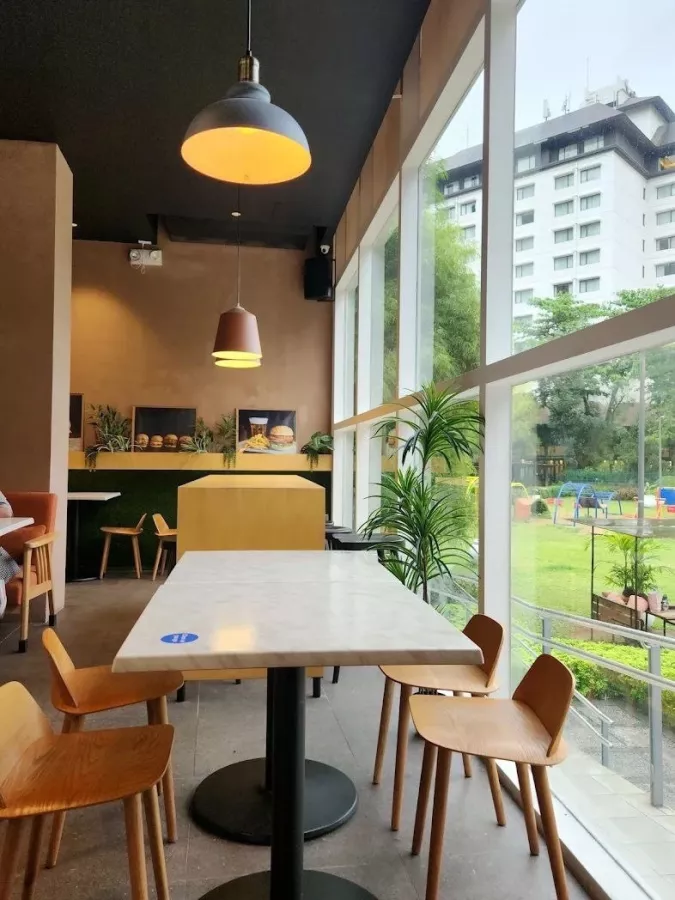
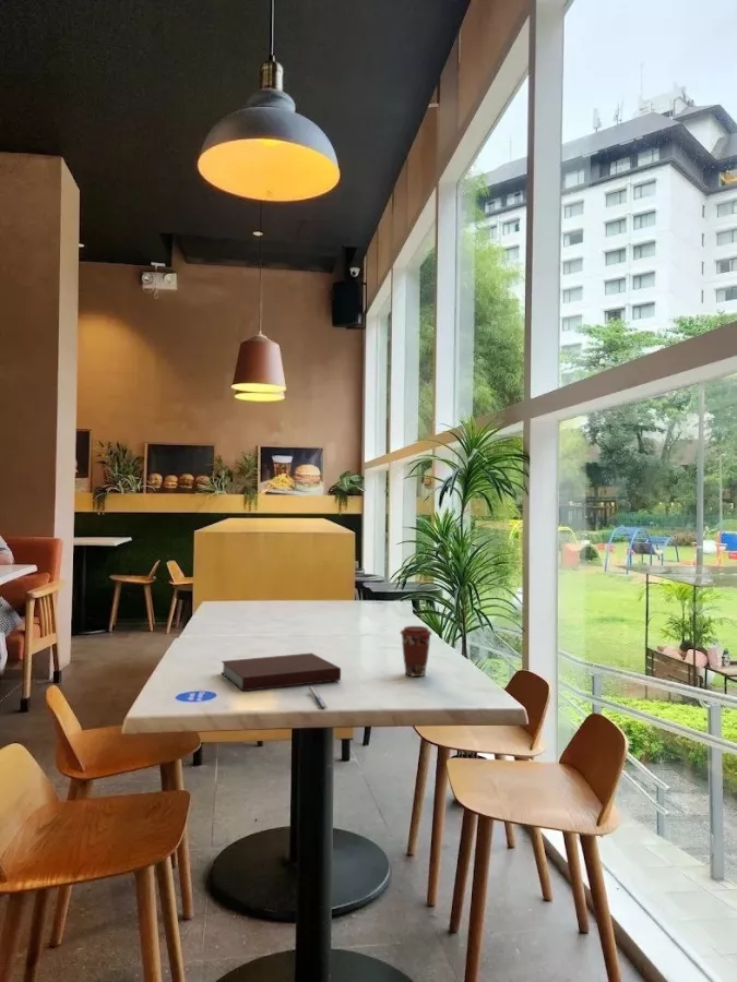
+ notebook [221,652,342,692]
+ pen [307,686,329,709]
+ coffee cup [399,625,432,678]
